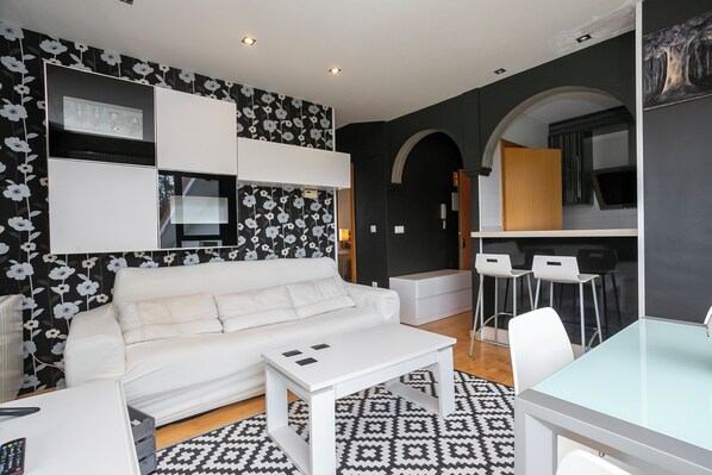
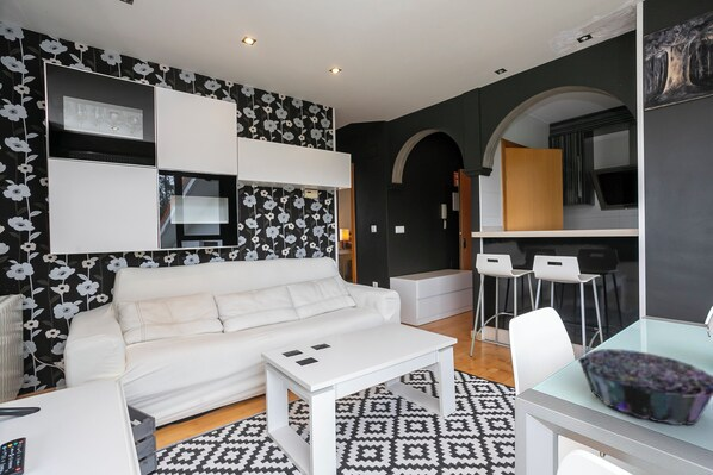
+ decorative bowl [577,348,713,426]
